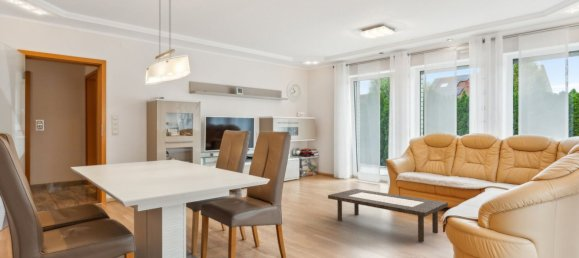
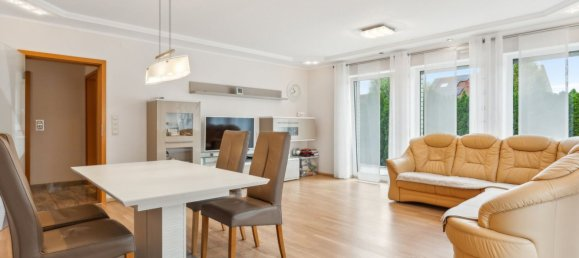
- coffee table [327,188,449,243]
